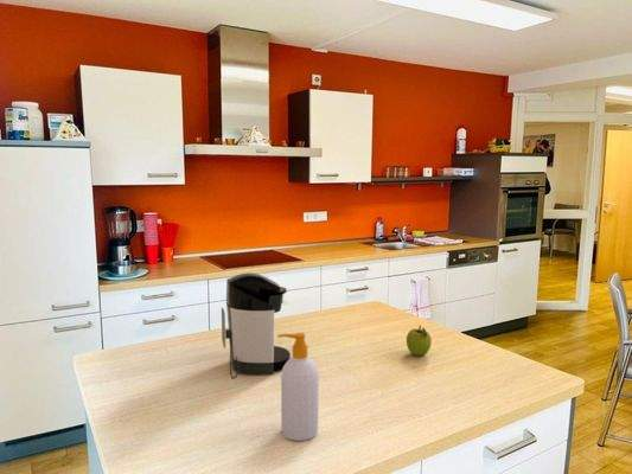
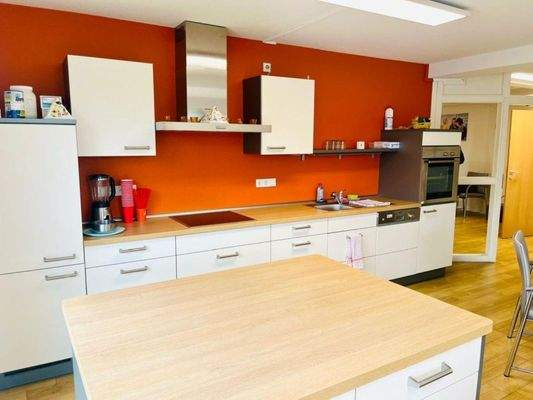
- fruit [406,325,433,358]
- soap bottle [276,332,320,442]
- coffee maker [221,271,292,380]
